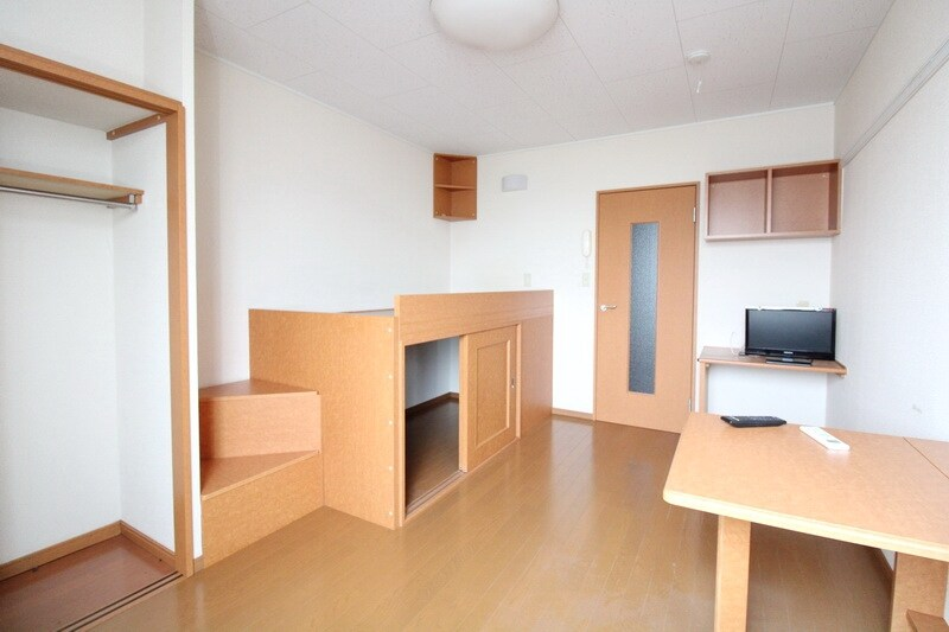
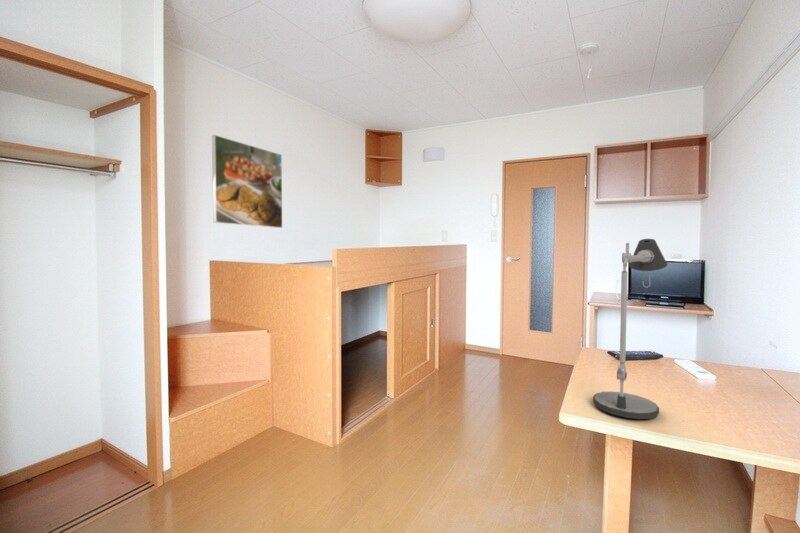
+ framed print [211,134,283,229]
+ desk lamp [592,238,669,420]
